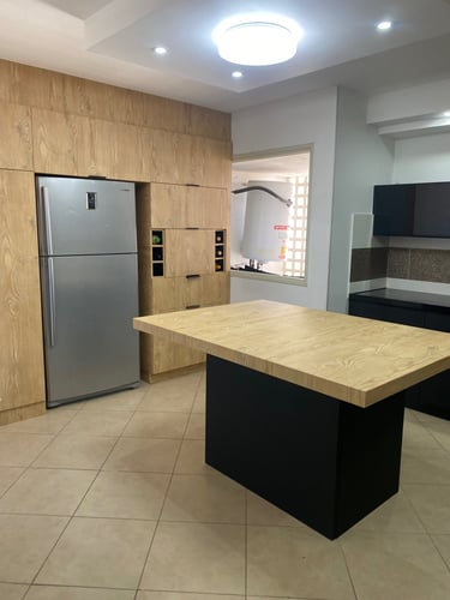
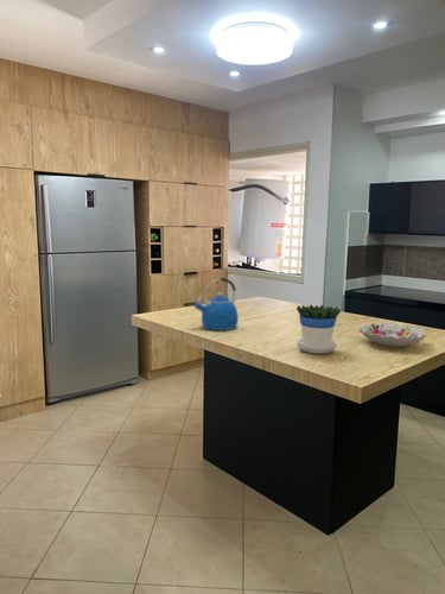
+ decorative bowl [358,322,427,348]
+ flowerpot [295,304,342,355]
+ kettle [192,277,240,331]
